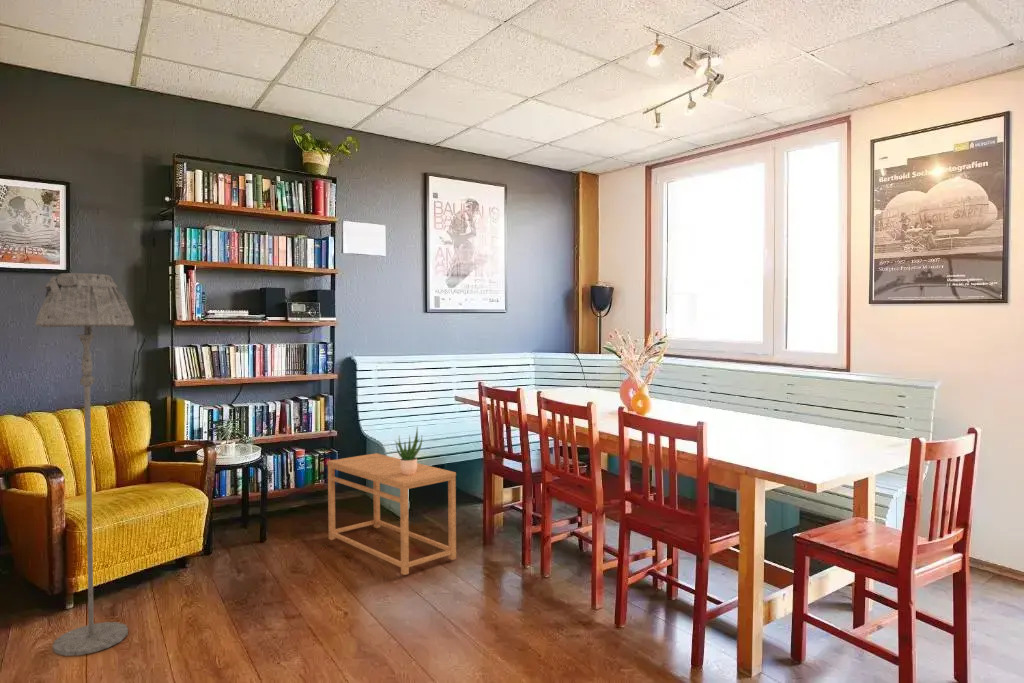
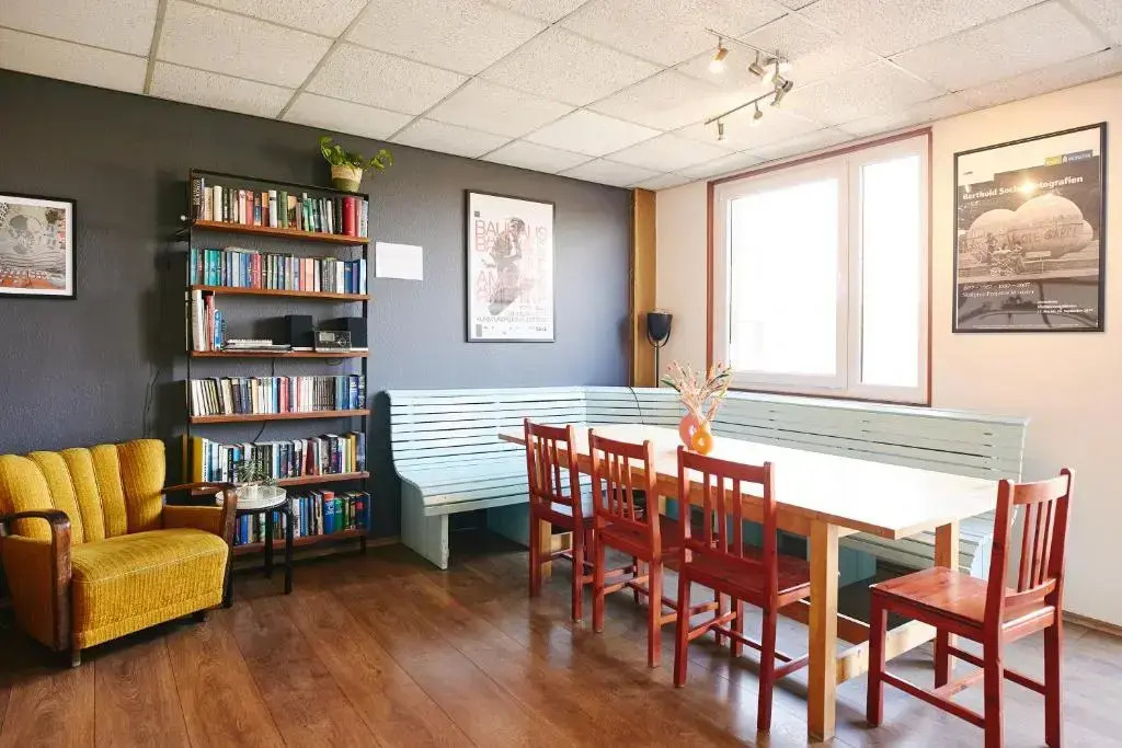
- potted plant [393,427,423,475]
- side table [326,452,457,576]
- floor lamp [34,272,135,657]
